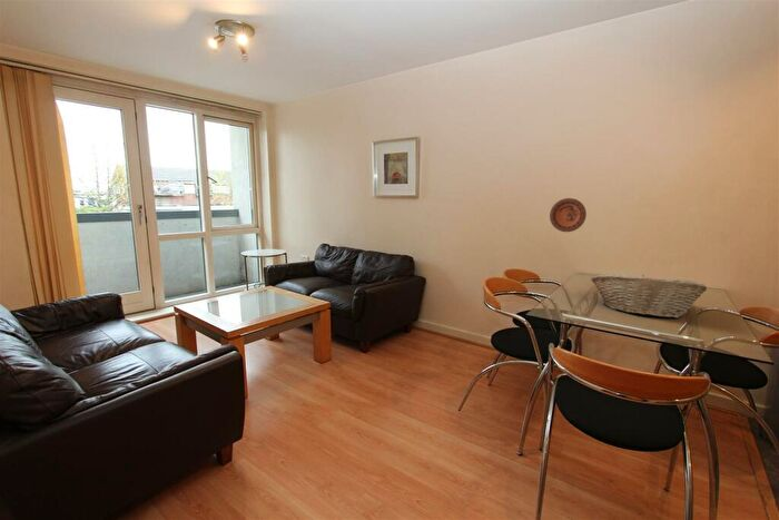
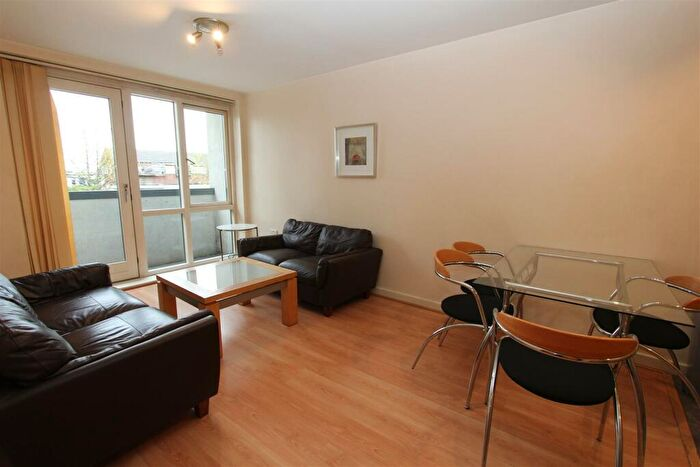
- fruit basket [590,274,708,318]
- decorative plate [549,197,588,233]
